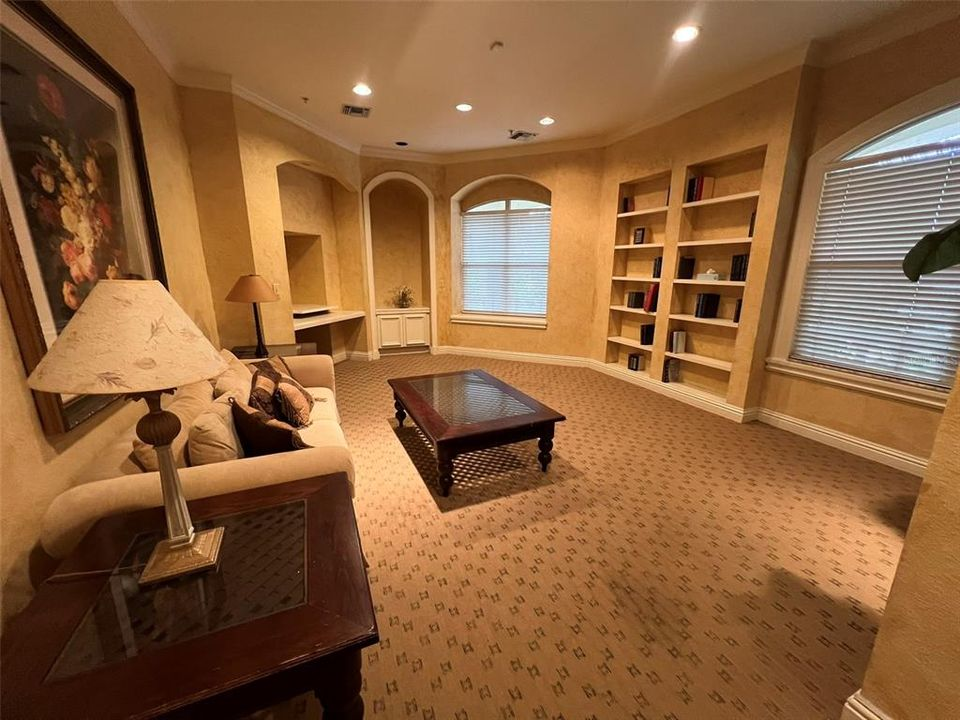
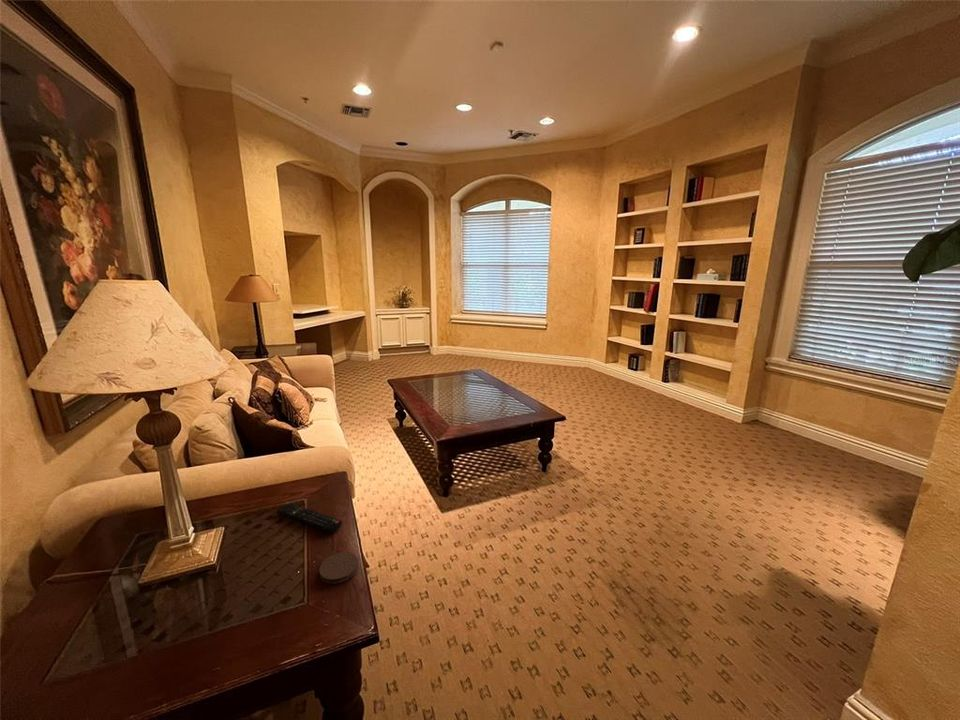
+ remote control [275,502,343,534]
+ coaster [318,551,360,585]
